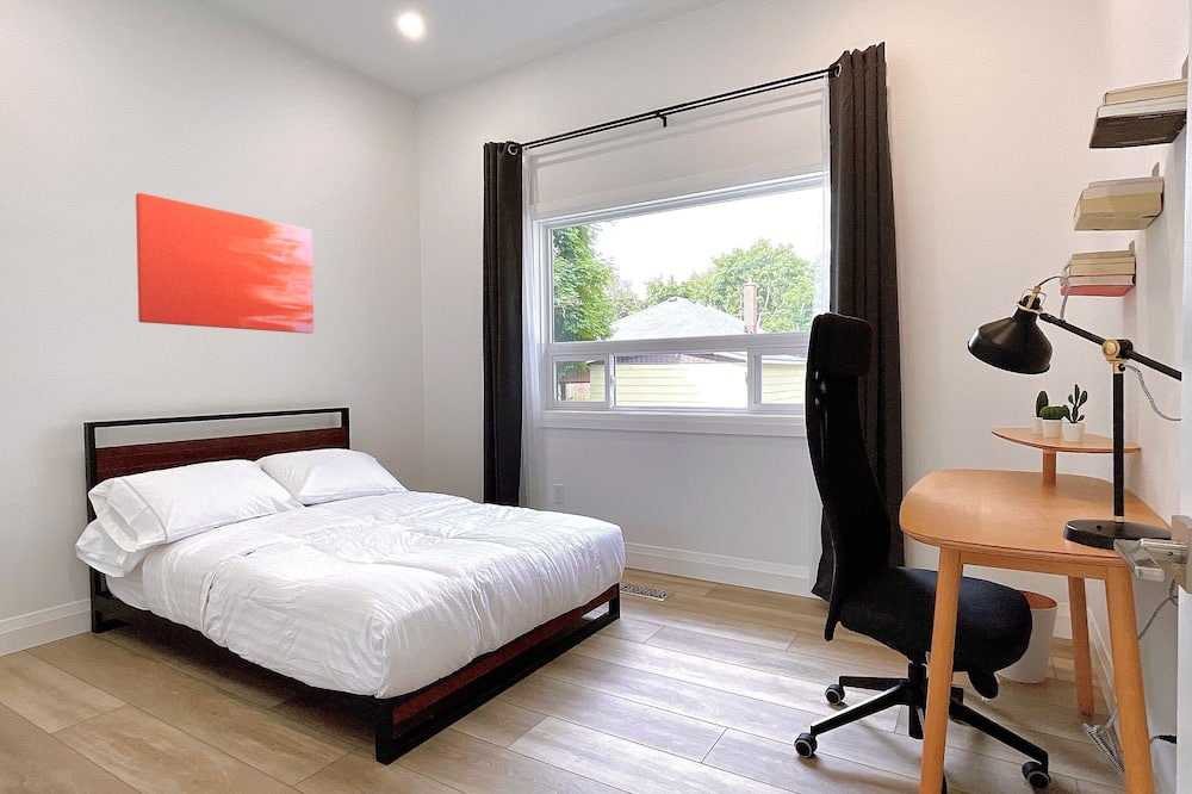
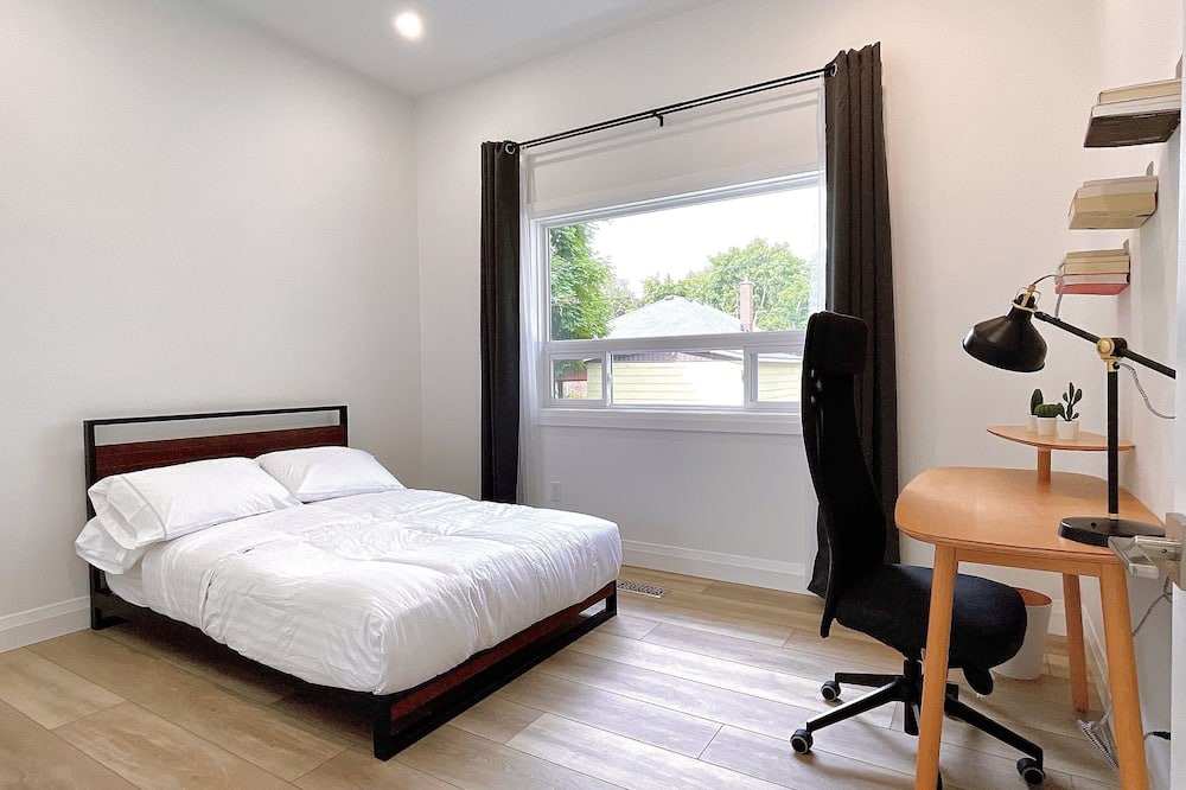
- wall art [135,192,315,335]
